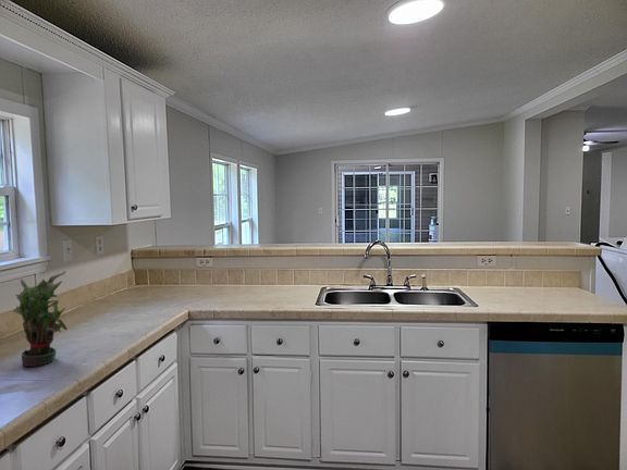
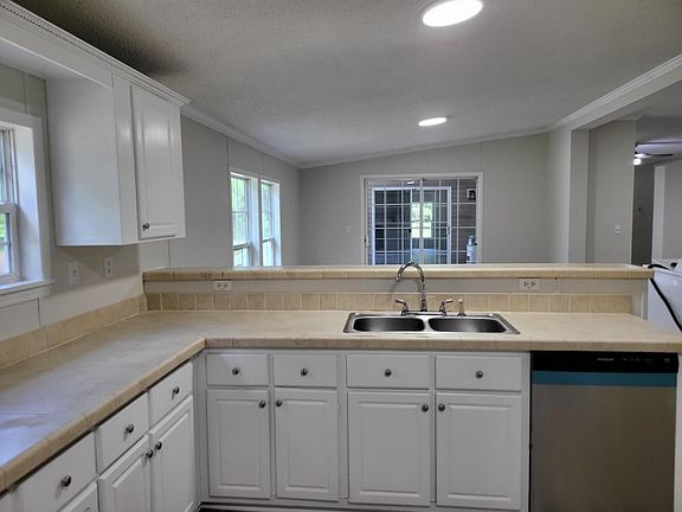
- potted plant [12,270,69,368]
